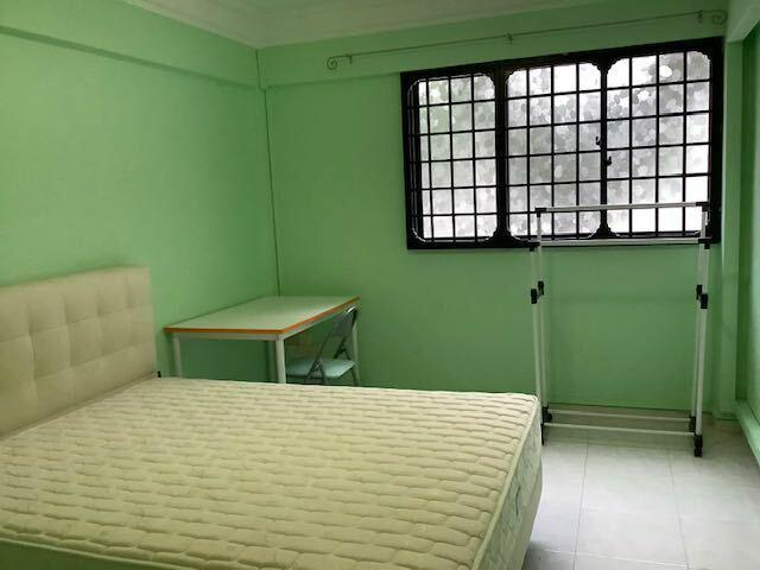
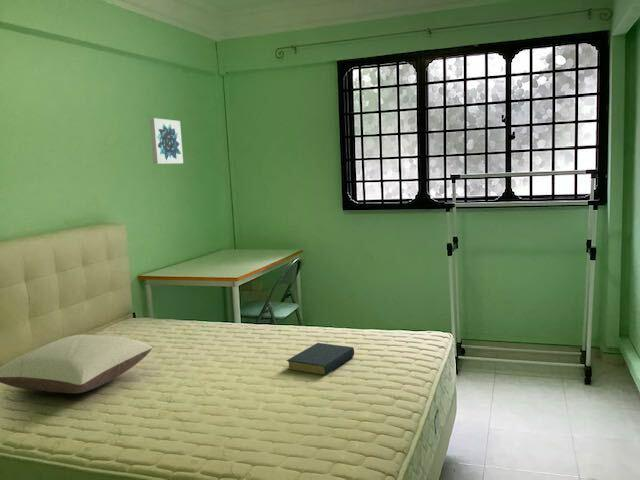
+ pillow [0,333,153,394]
+ hardback book [285,342,355,376]
+ wall art [149,117,184,165]
